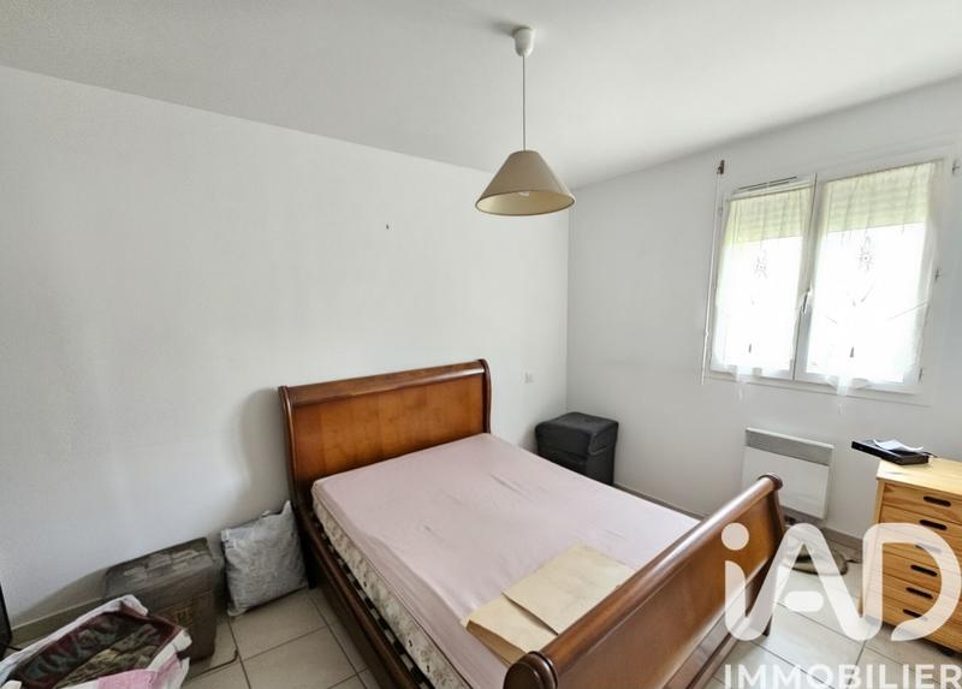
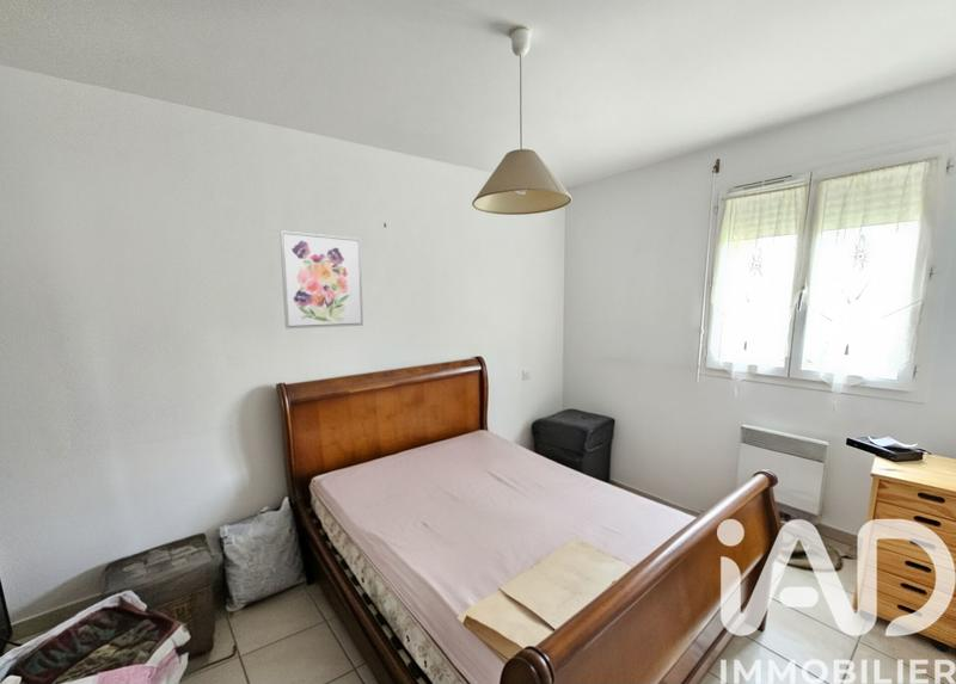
+ wall art [278,229,364,329]
